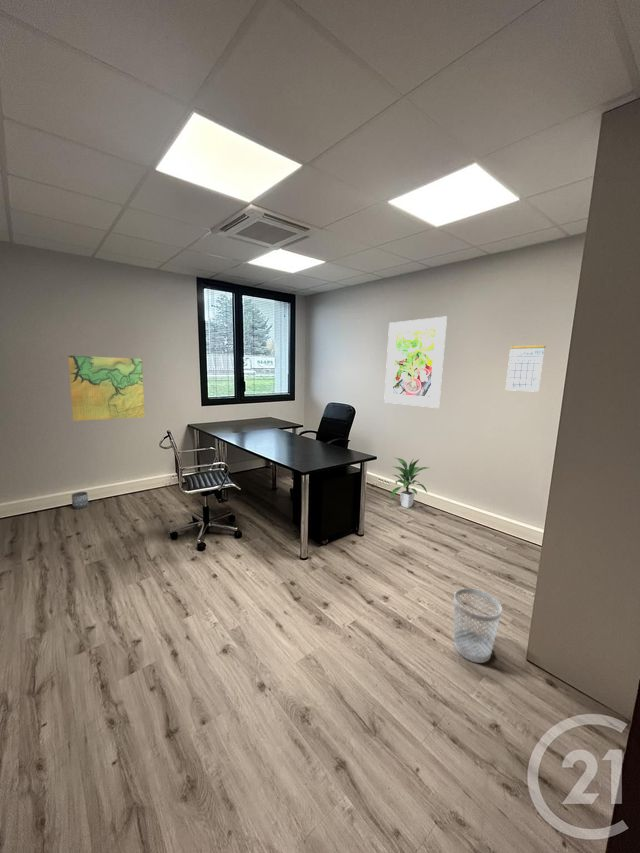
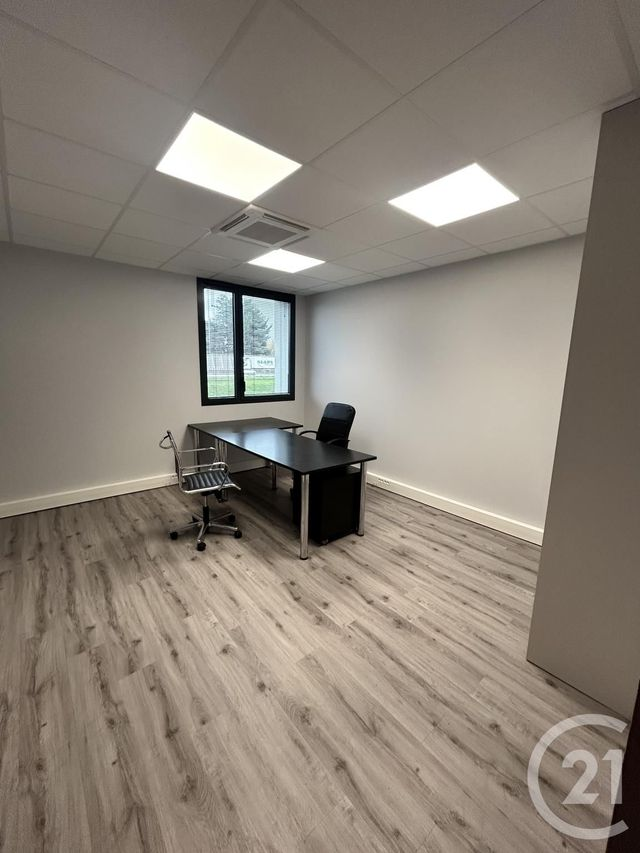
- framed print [383,316,448,409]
- indoor plant [389,456,429,509]
- wastebasket [453,587,503,664]
- map [67,355,146,422]
- calendar [505,337,546,393]
- planter [71,491,89,510]
